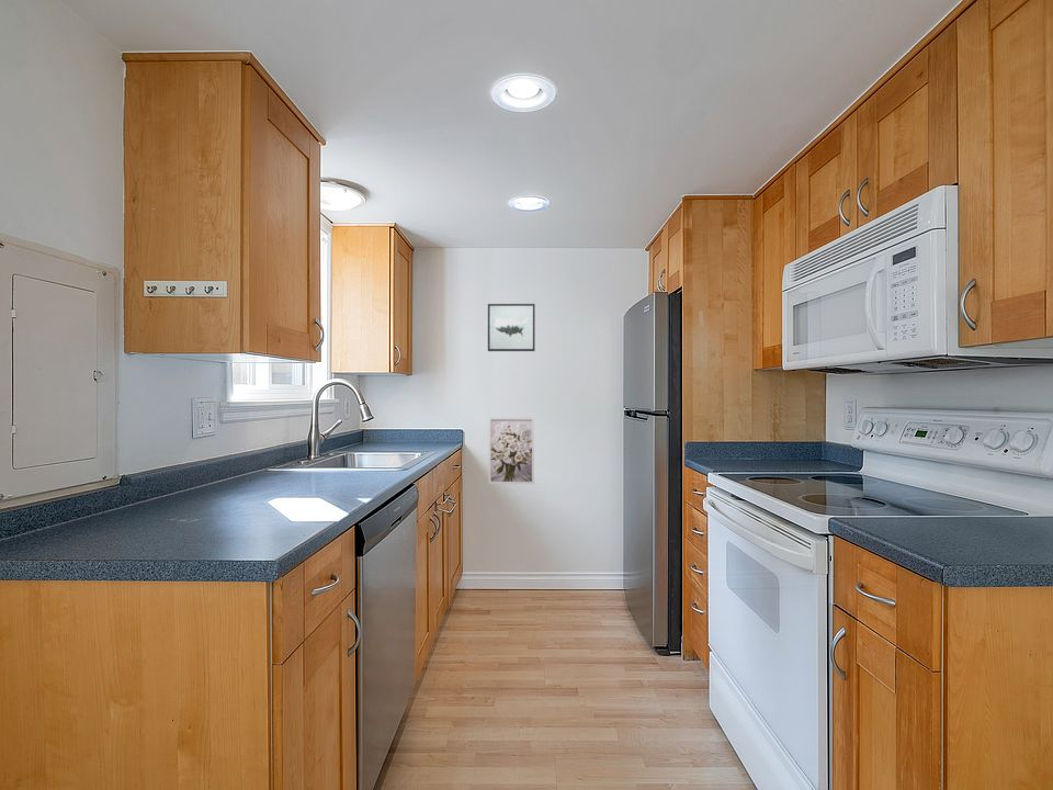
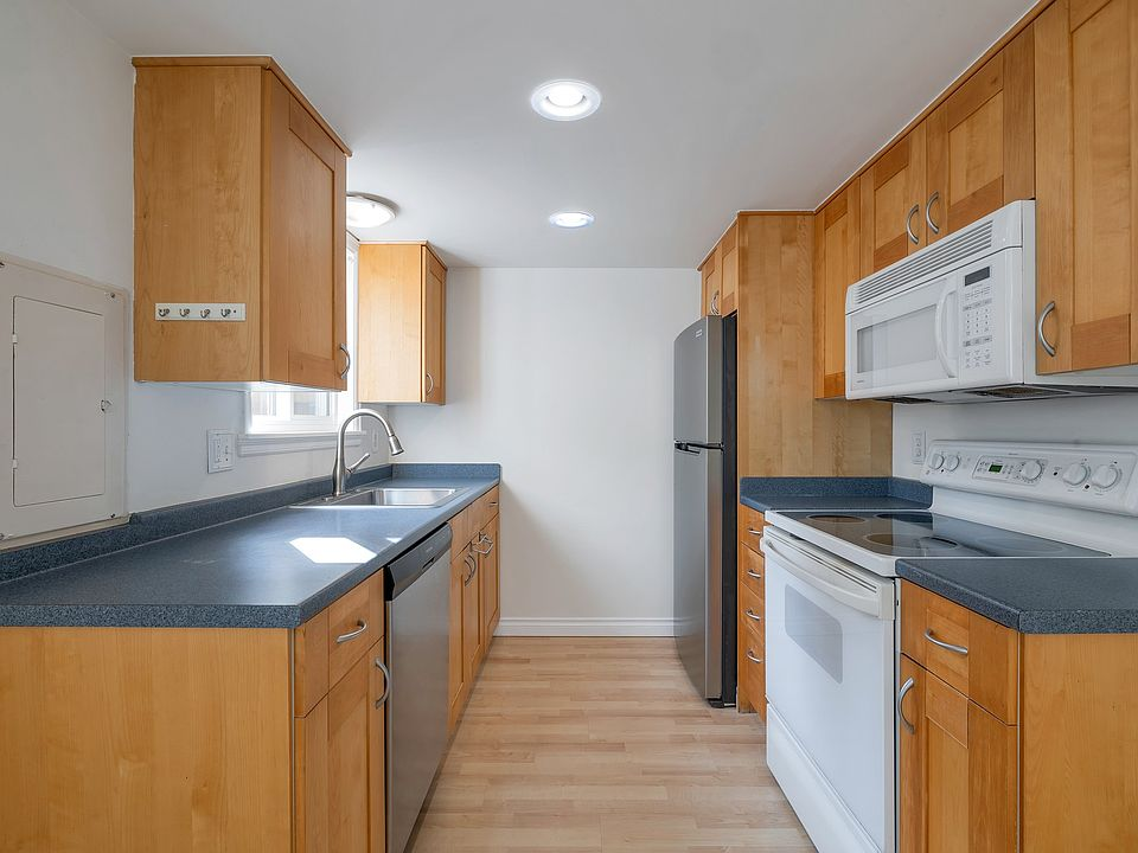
- wall art [487,303,536,352]
- wall art [488,416,535,485]
